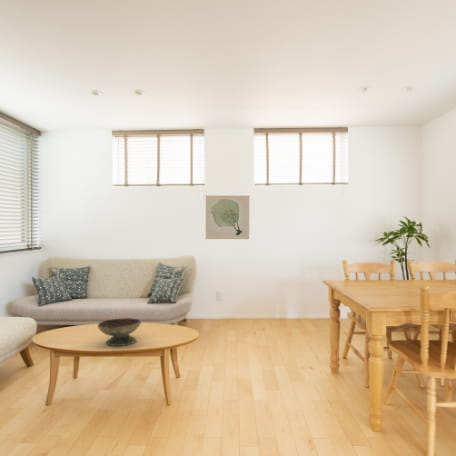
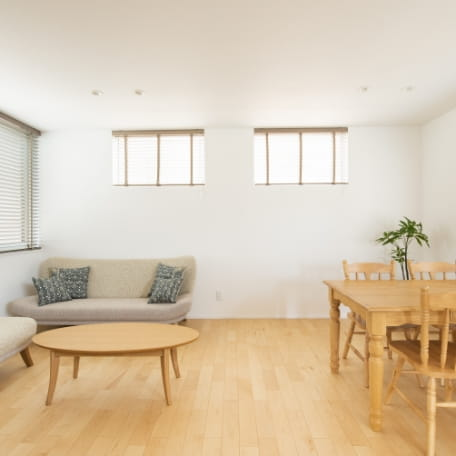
- decorative bowl [97,317,142,347]
- wall art [205,195,250,240]
